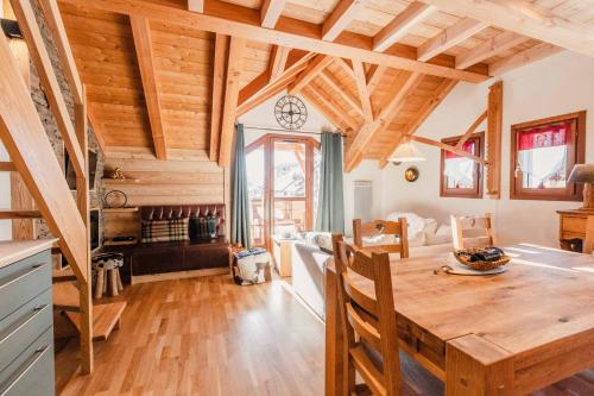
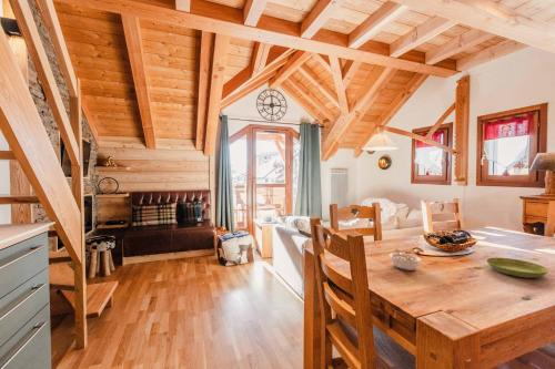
+ saucer [485,257,549,279]
+ legume [389,248,422,271]
